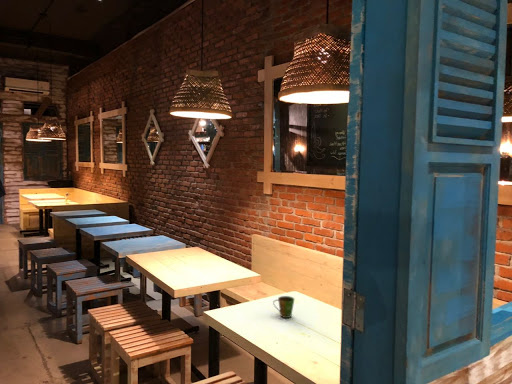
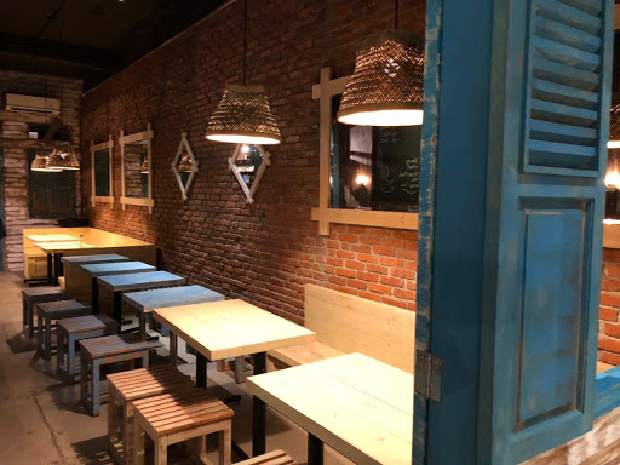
- cup [272,295,295,319]
